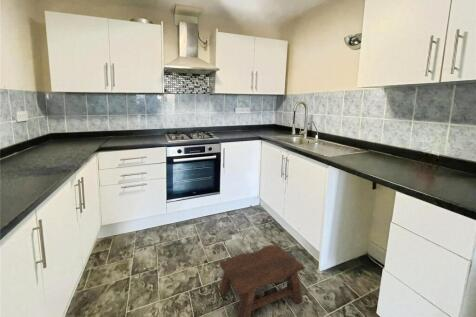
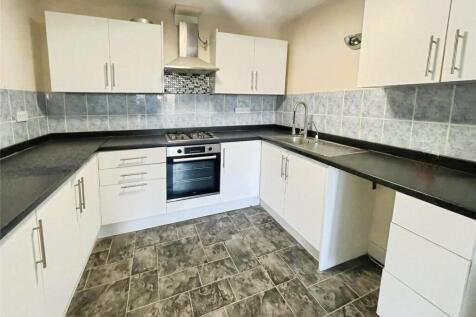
- stool [218,244,306,317]
